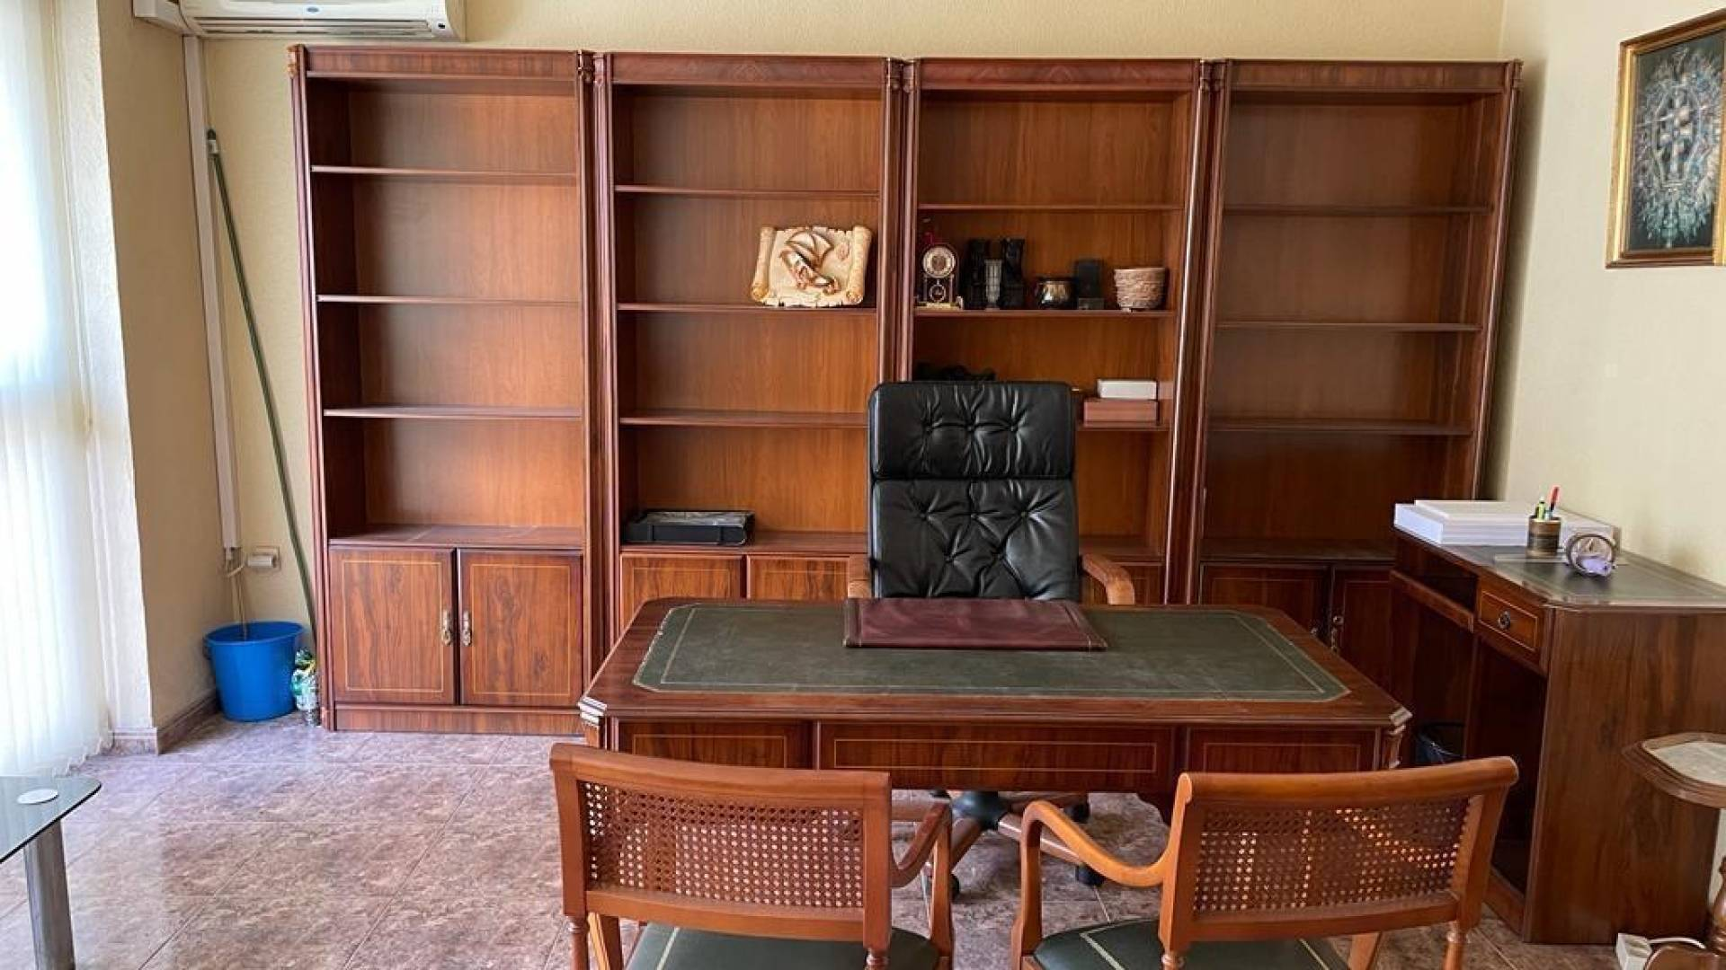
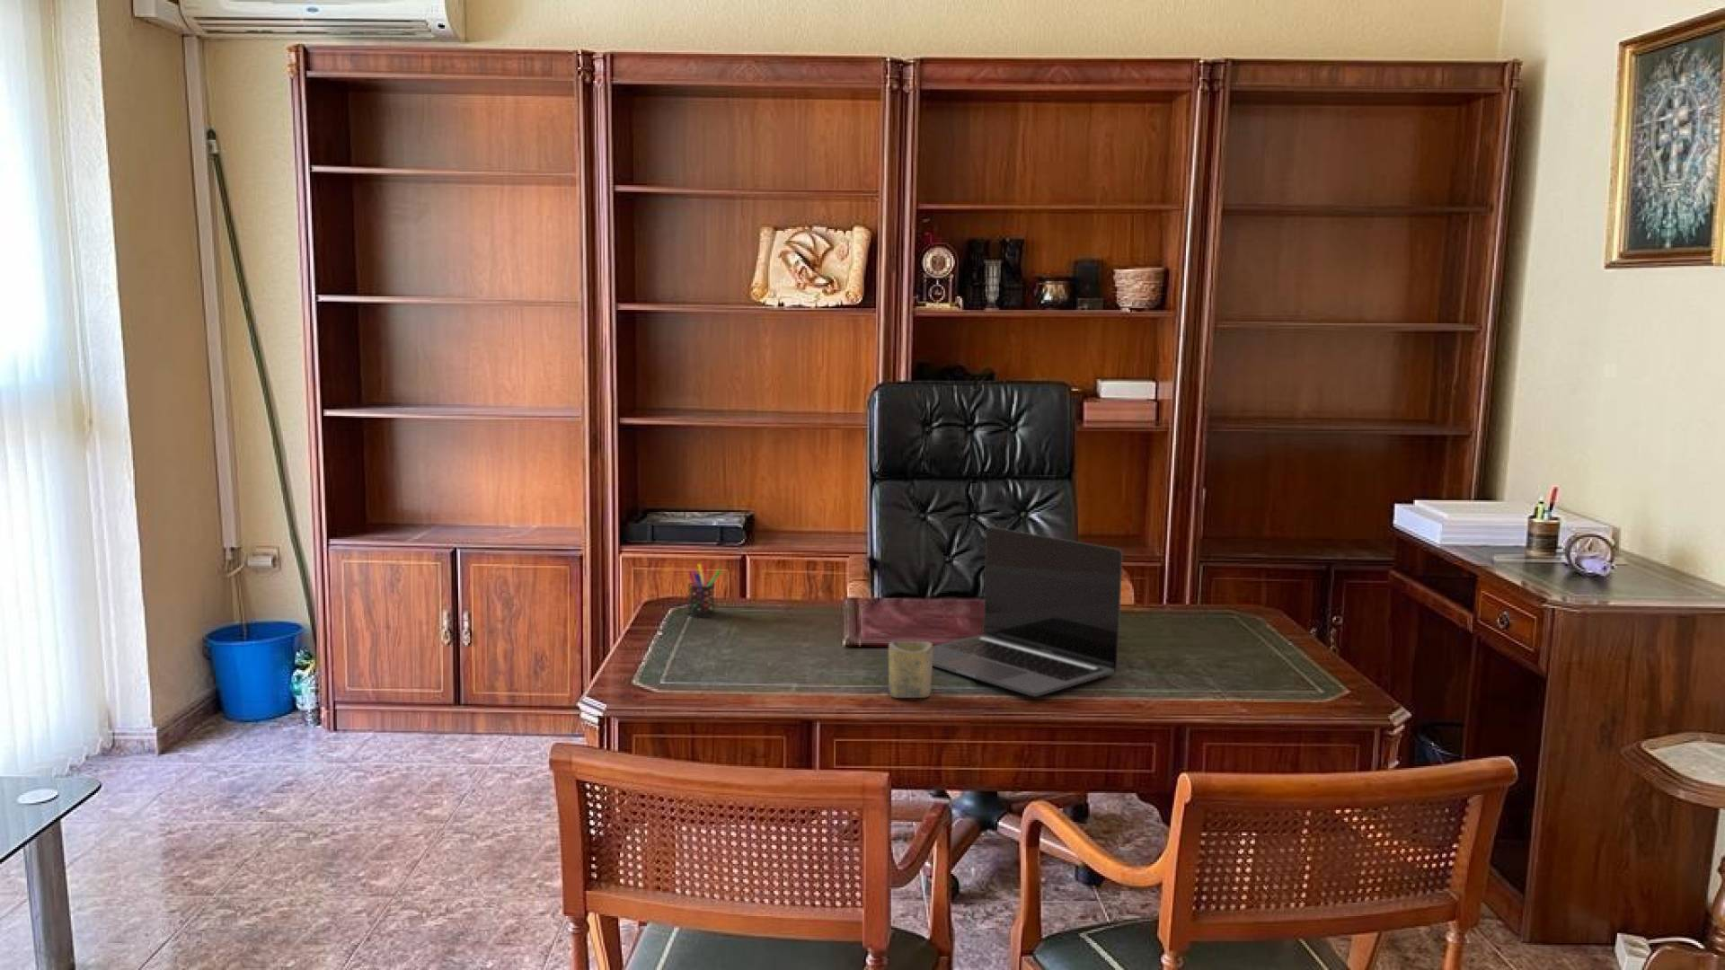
+ pen holder [687,563,723,618]
+ cup [887,641,934,699]
+ laptop [932,526,1124,696]
